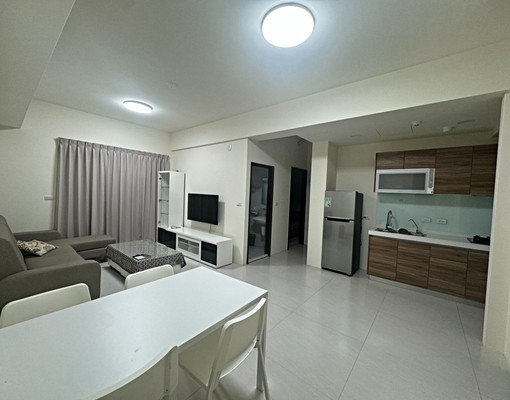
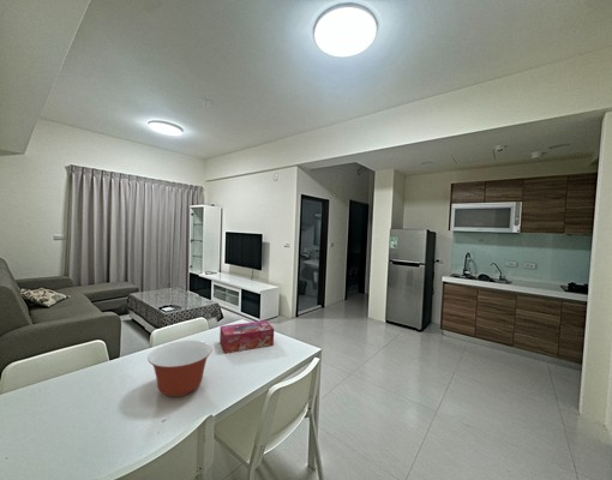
+ tissue box [218,319,275,354]
+ mixing bowl [146,340,214,398]
